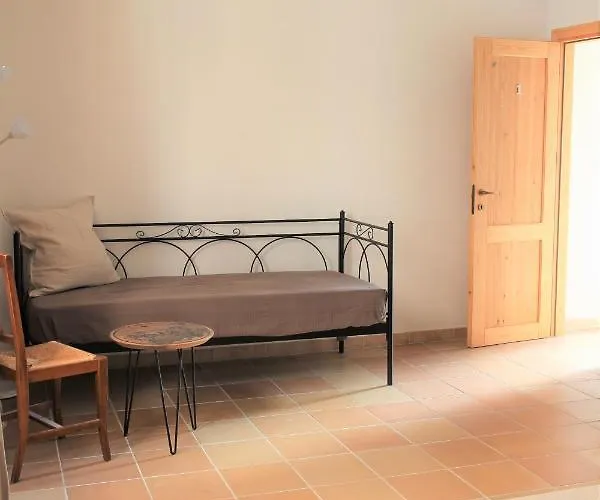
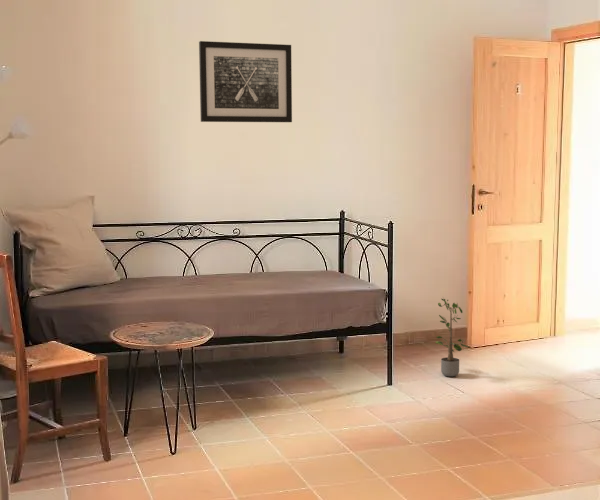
+ wall art [198,40,293,123]
+ potted plant [435,297,471,377]
